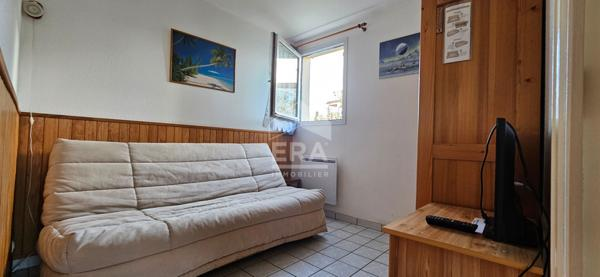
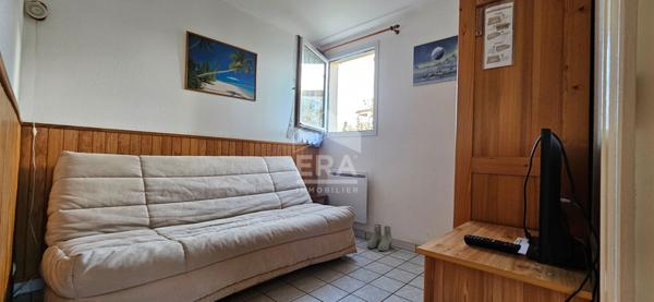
+ boots [366,224,393,252]
